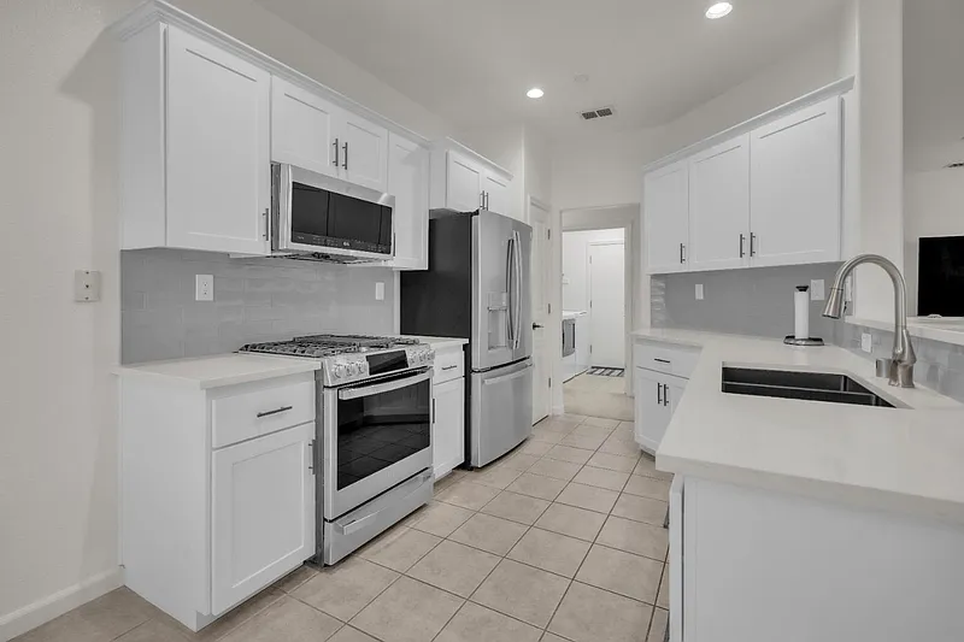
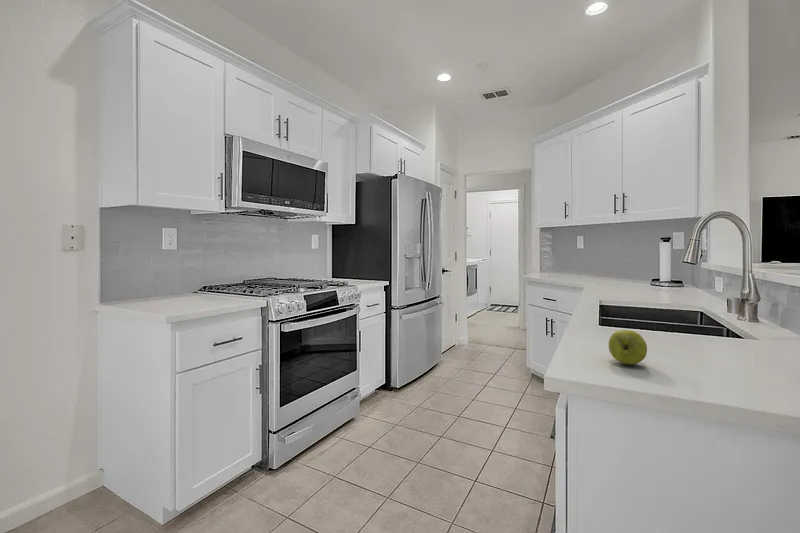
+ apple [608,329,648,366]
